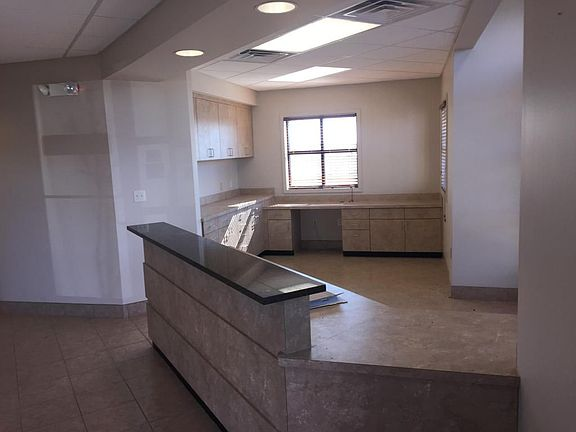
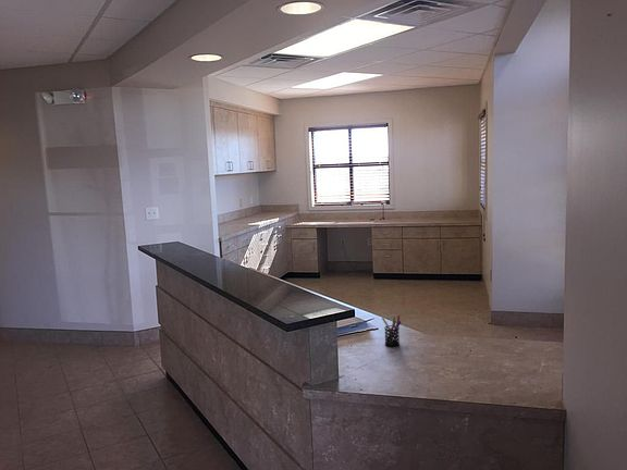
+ pen holder [381,314,402,347]
